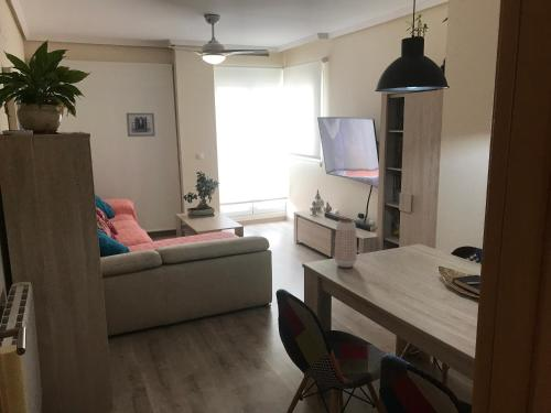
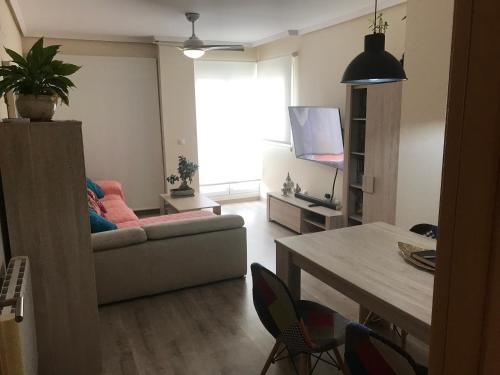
- planter [334,218,358,269]
- wall art [126,112,156,138]
